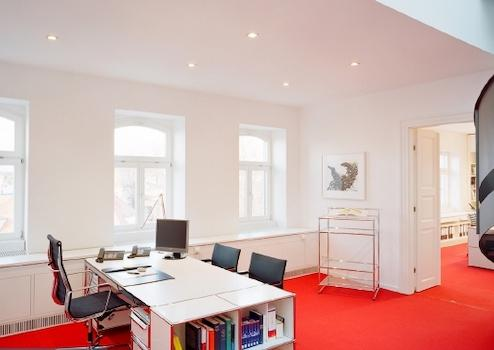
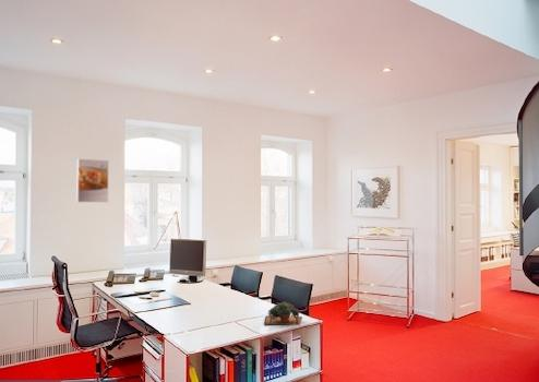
+ succulent plant [263,301,303,326]
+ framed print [75,158,109,203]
